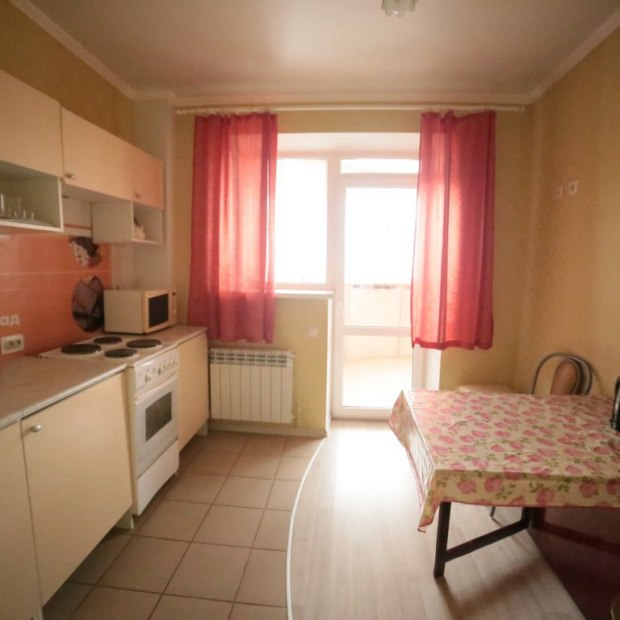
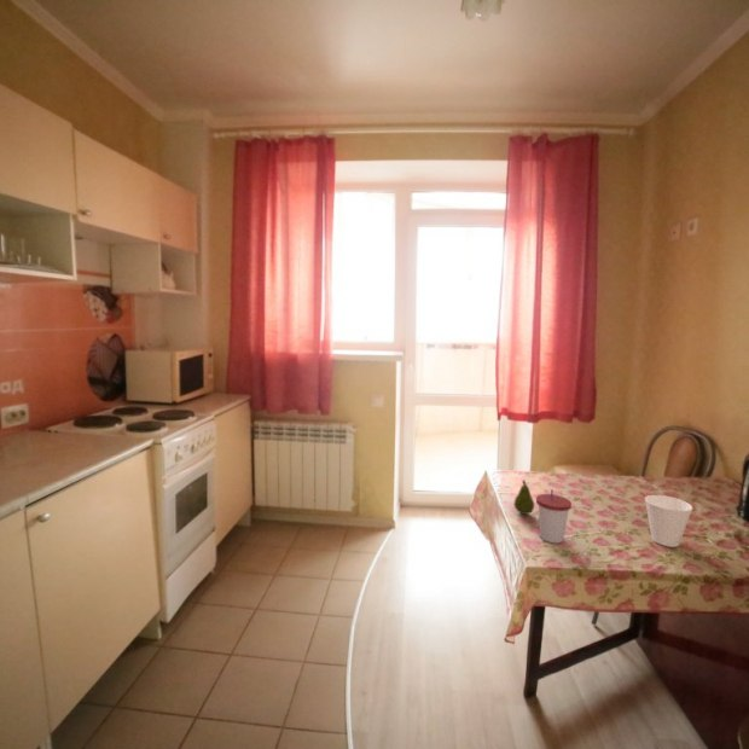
+ cup [535,488,573,544]
+ fruit [513,478,535,516]
+ cup [644,494,693,548]
